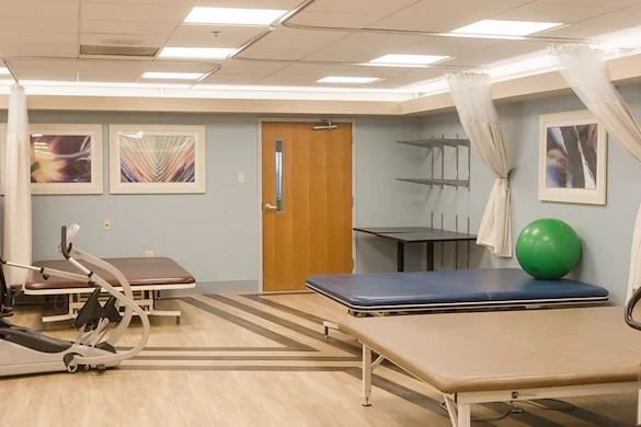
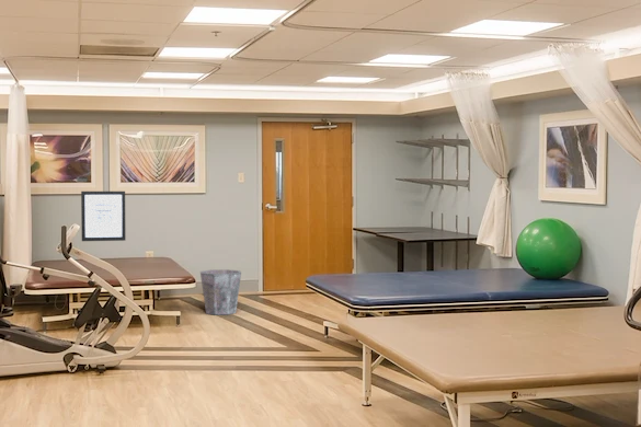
+ wall art [80,191,126,242]
+ waste bin [199,268,242,316]
